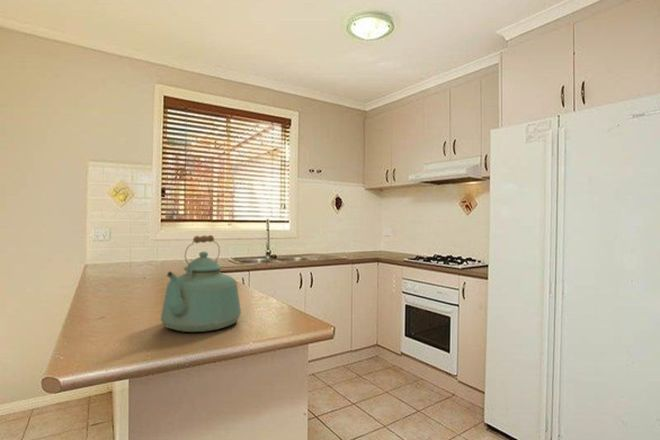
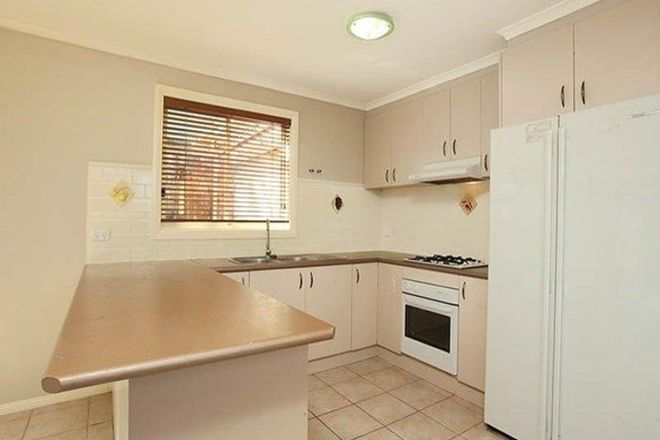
- kettle [160,234,242,333]
